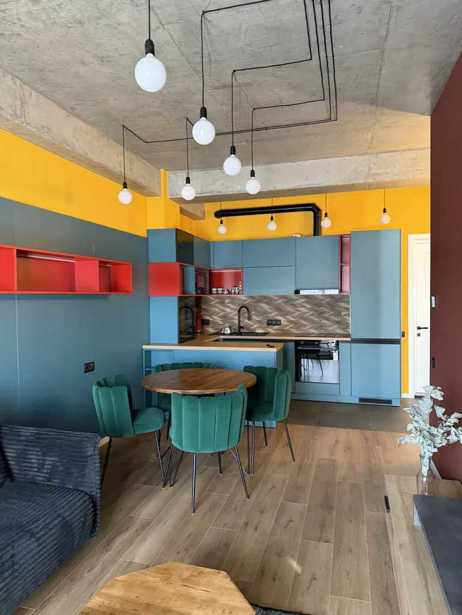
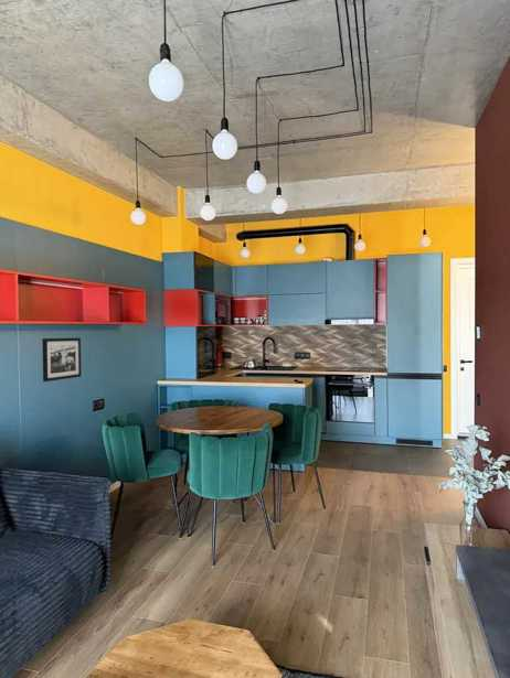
+ picture frame [42,337,82,383]
